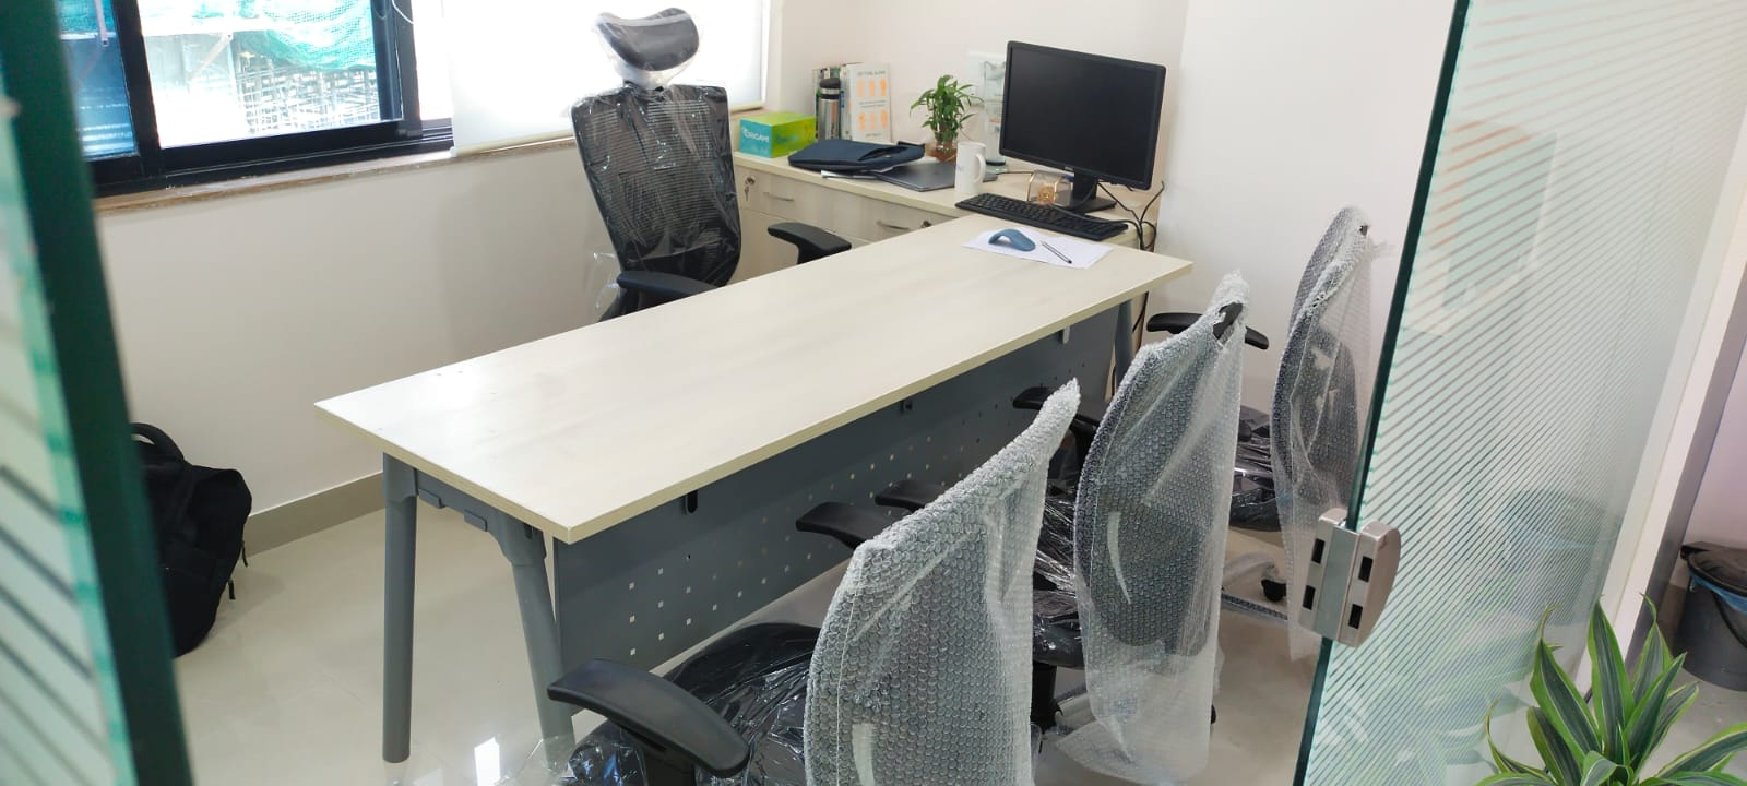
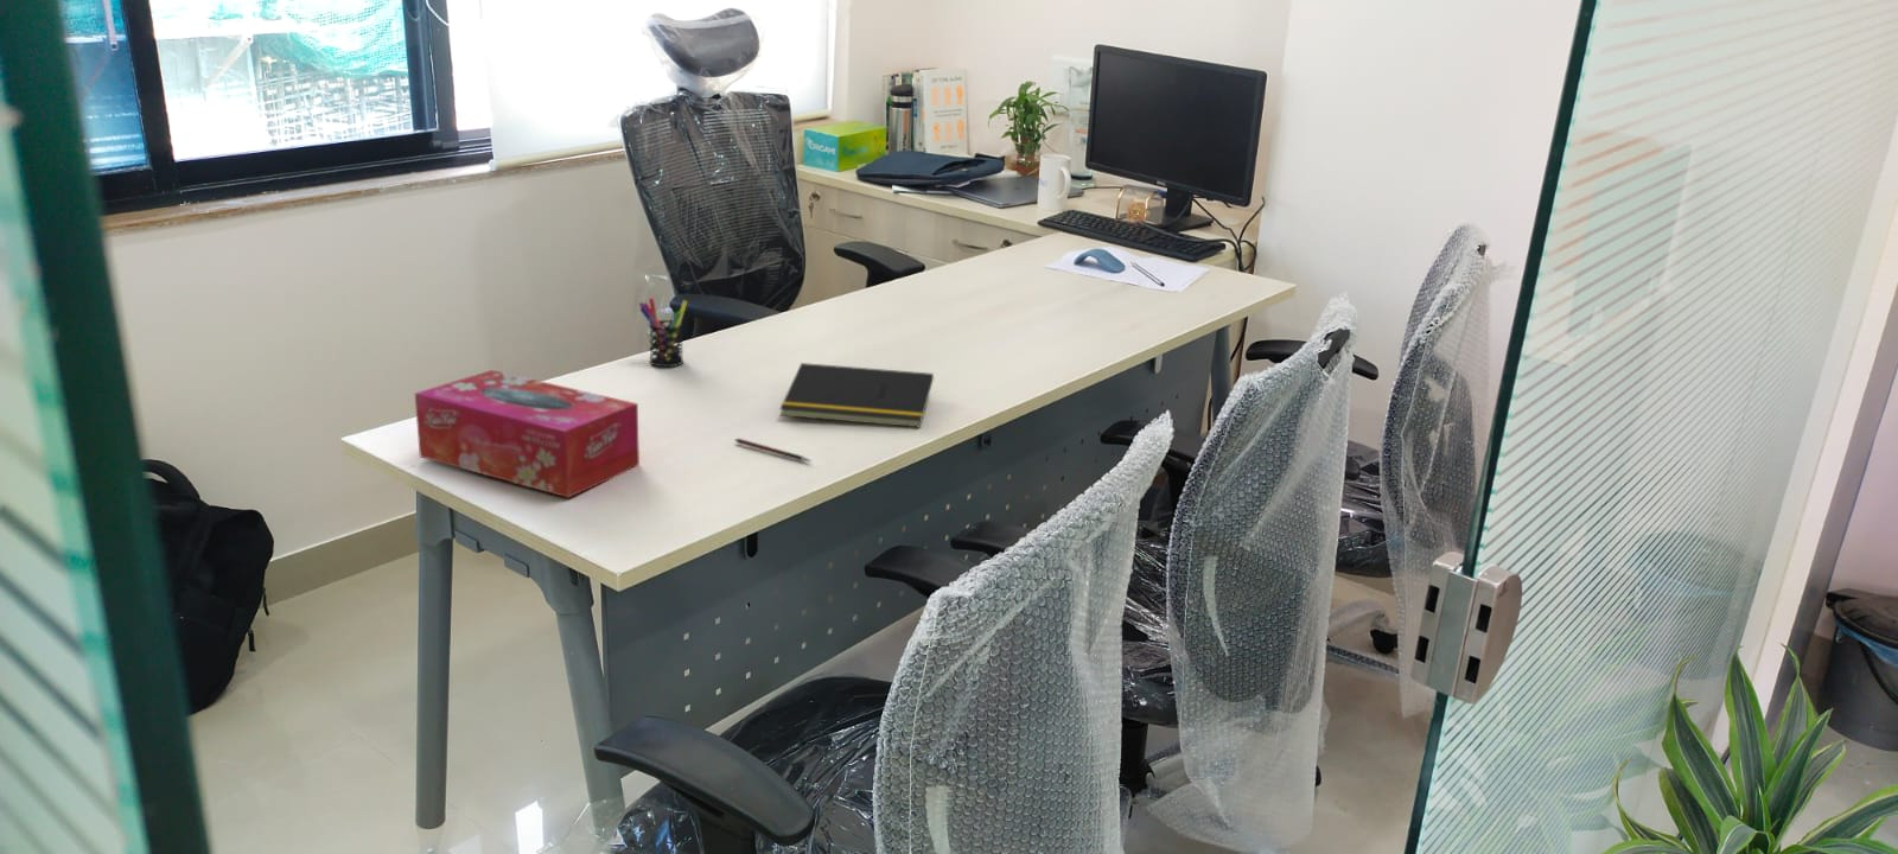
+ tissue box [414,369,640,500]
+ notepad [780,362,934,428]
+ pen [734,438,812,462]
+ pen holder [638,296,688,368]
